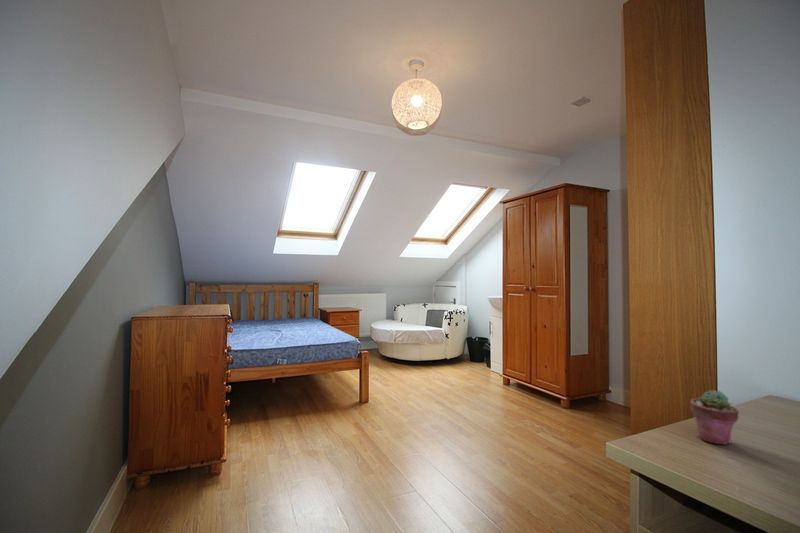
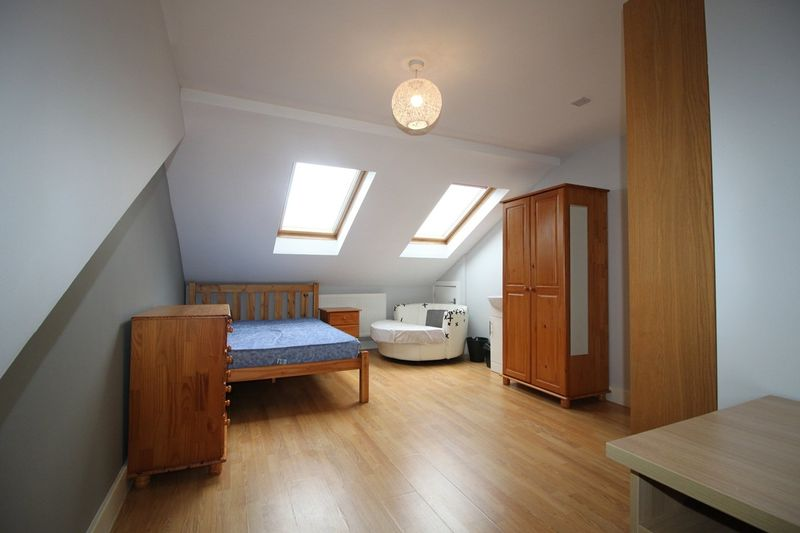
- potted succulent [690,389,740,446]
